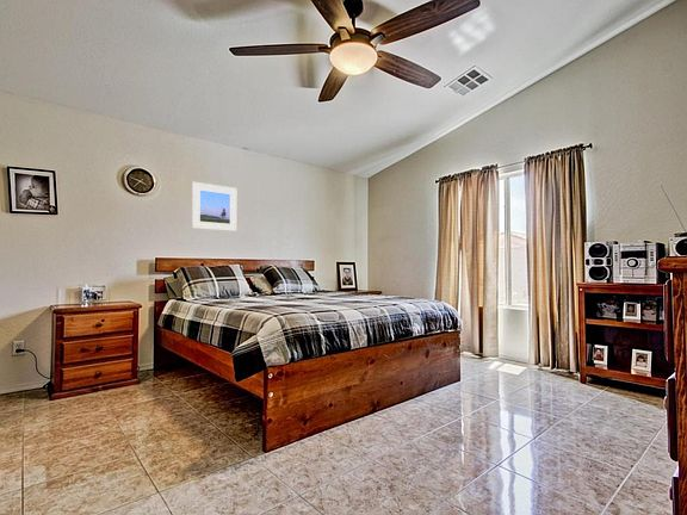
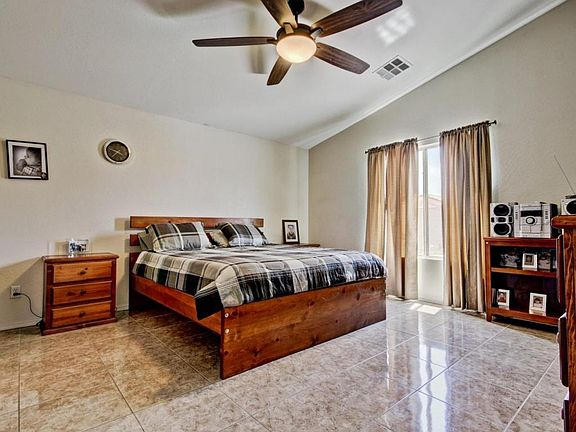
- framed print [191,181,237,232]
